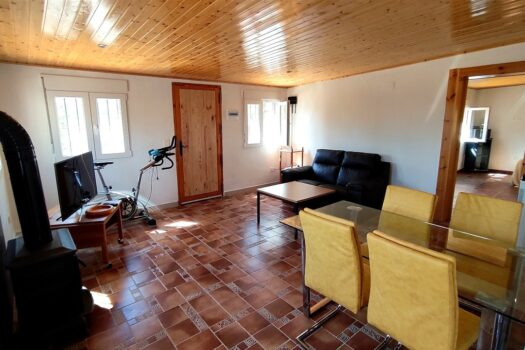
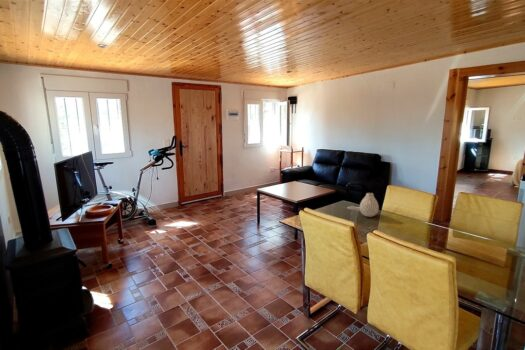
+ vase [359,192,380,218]
